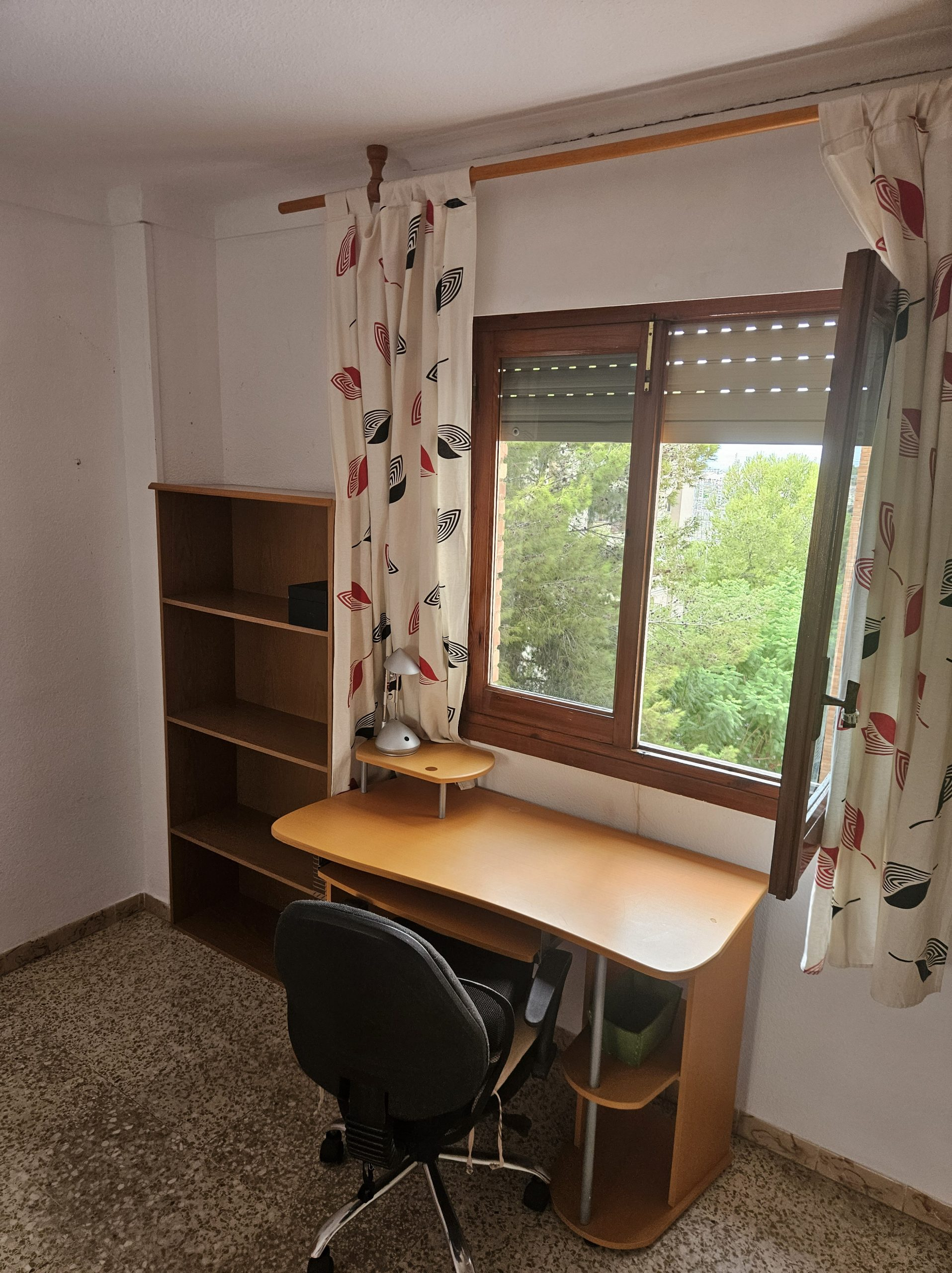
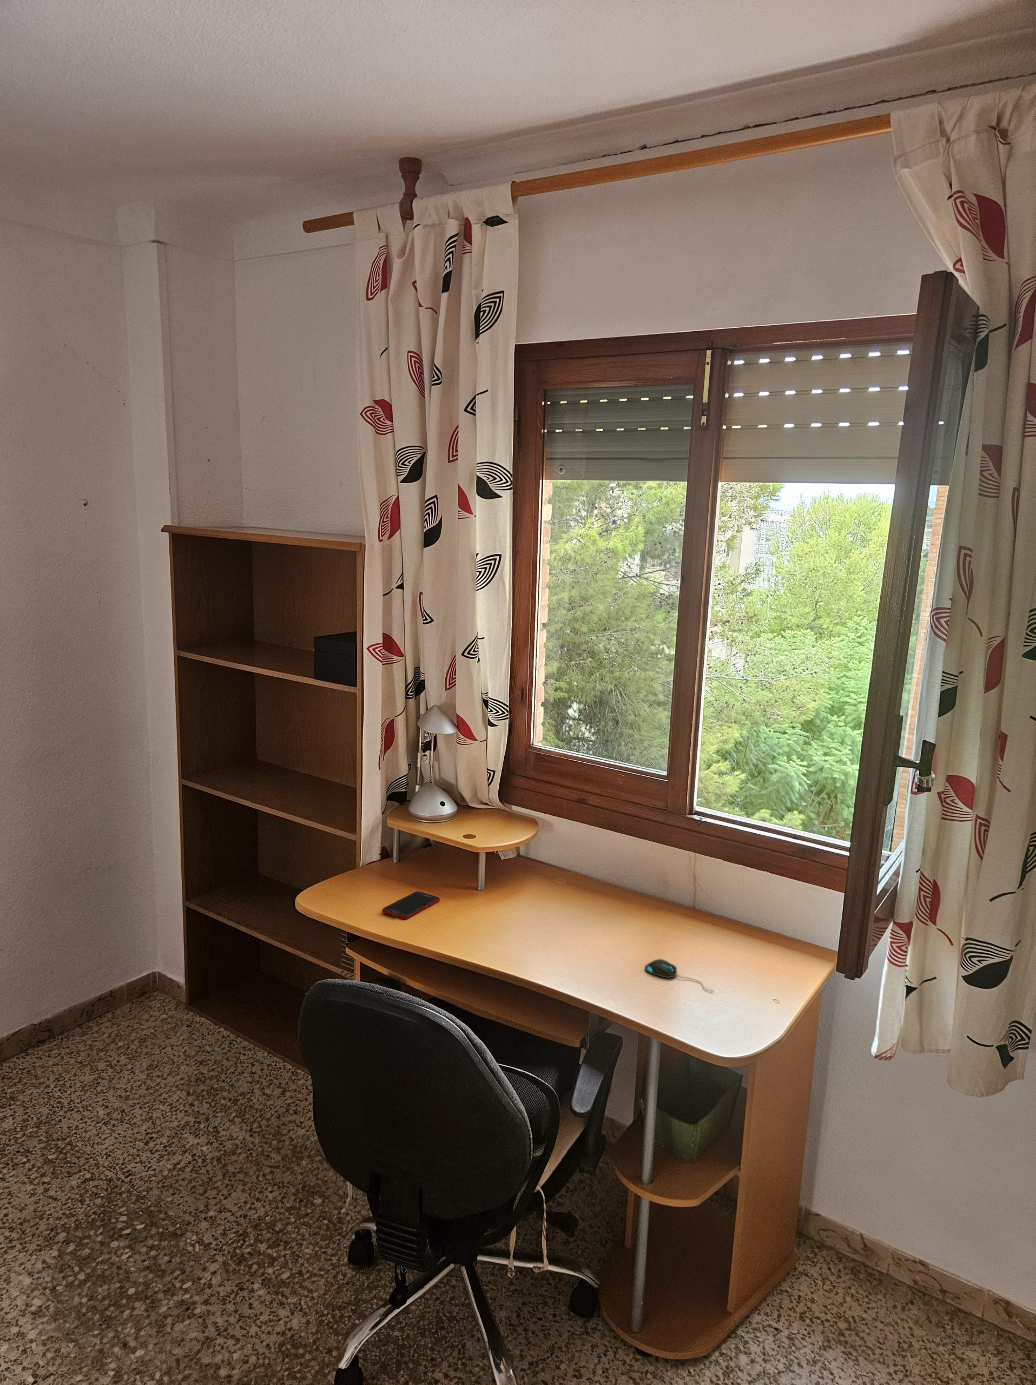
+ mouse [644,959,715,992]
+ cell phone [381,891,441,920]
